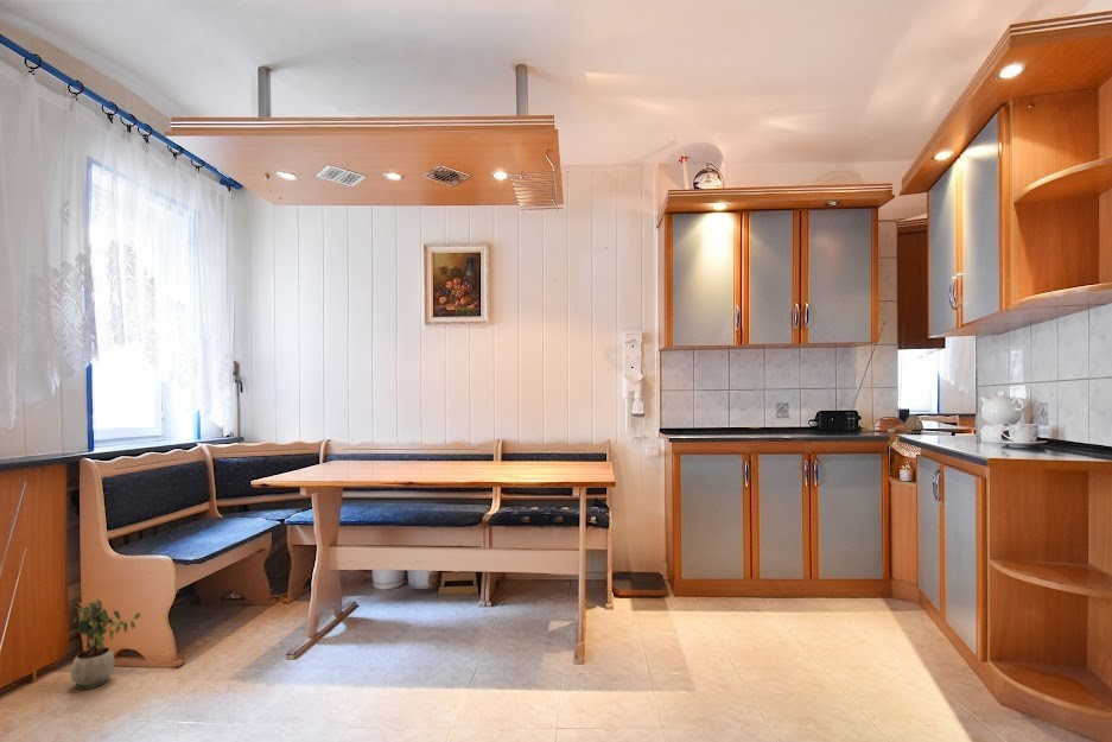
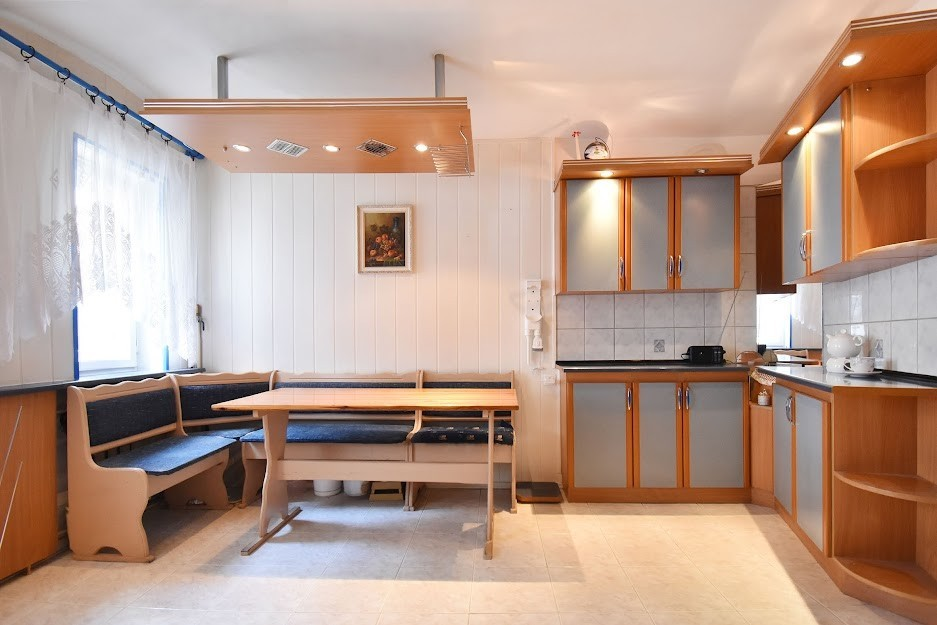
- potted plant [70,598,141,690]
